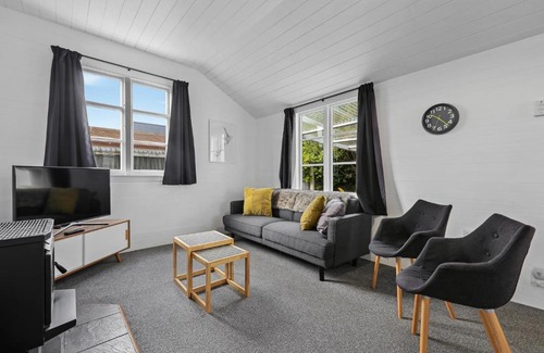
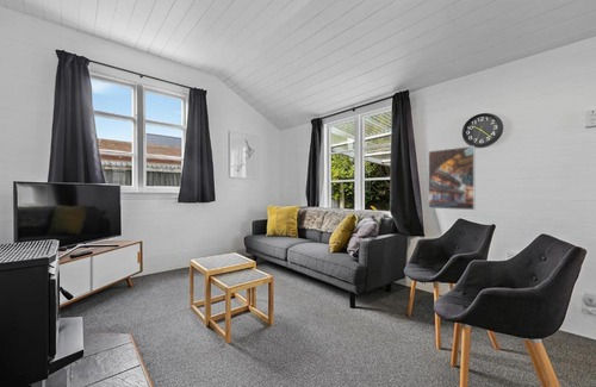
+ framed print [427,145,477,211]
